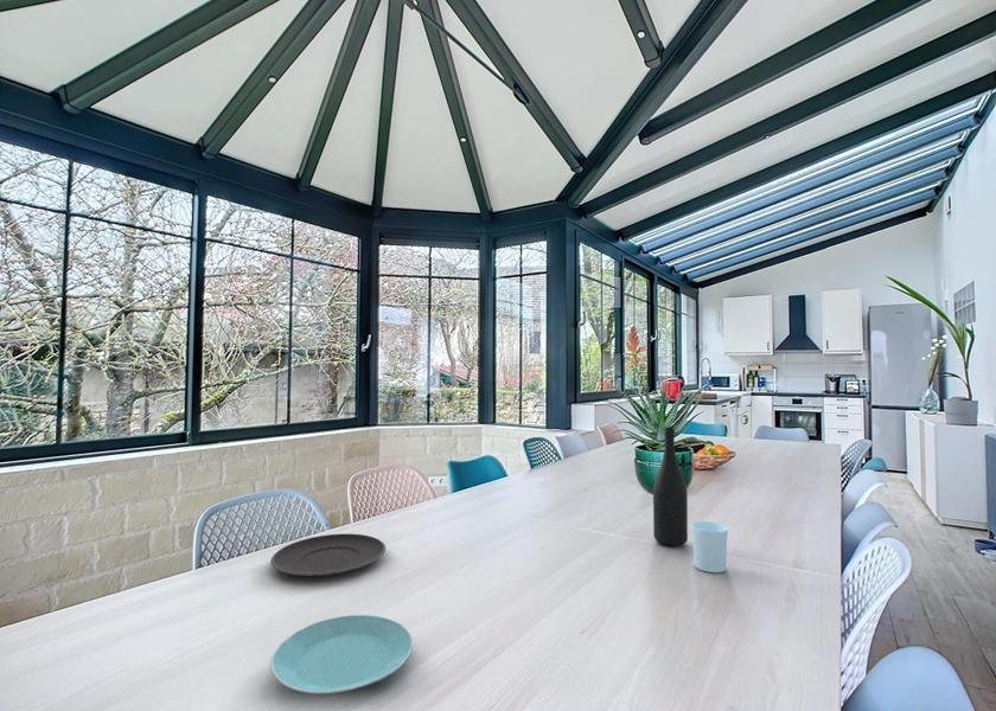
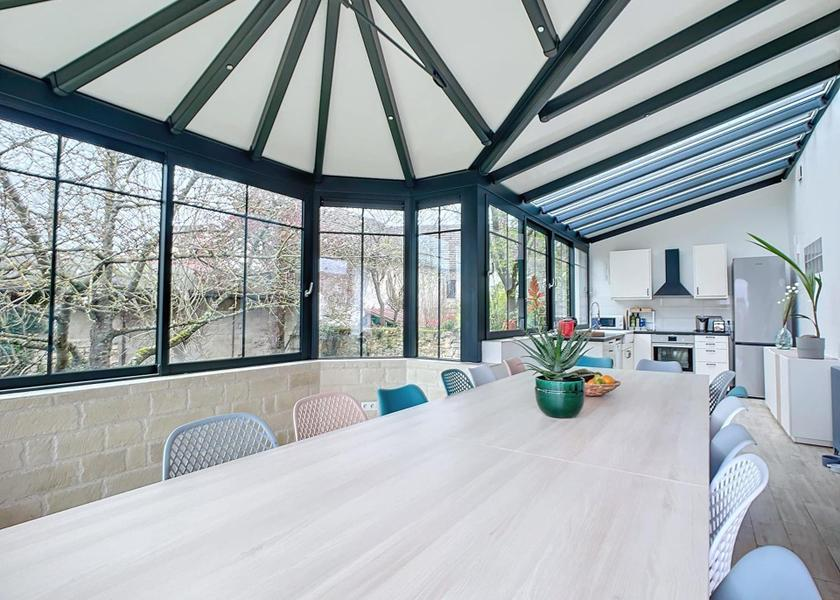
- plate [269,532,387,578]
- wine bottle [652,427,689,547]
- cup [690,520,729,574]
- plate [269,614,414,696]
